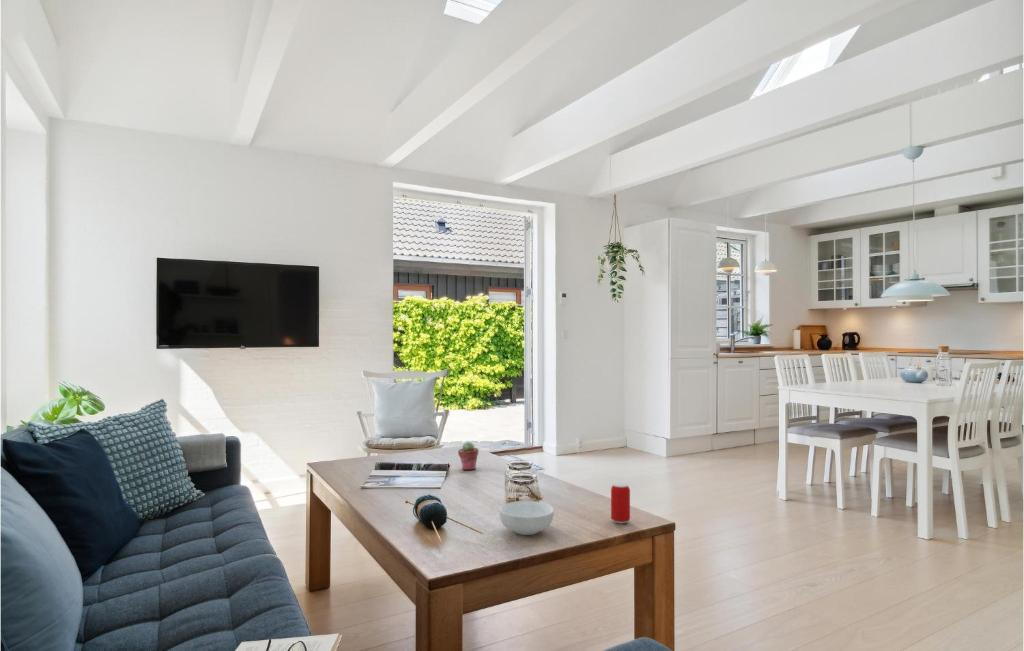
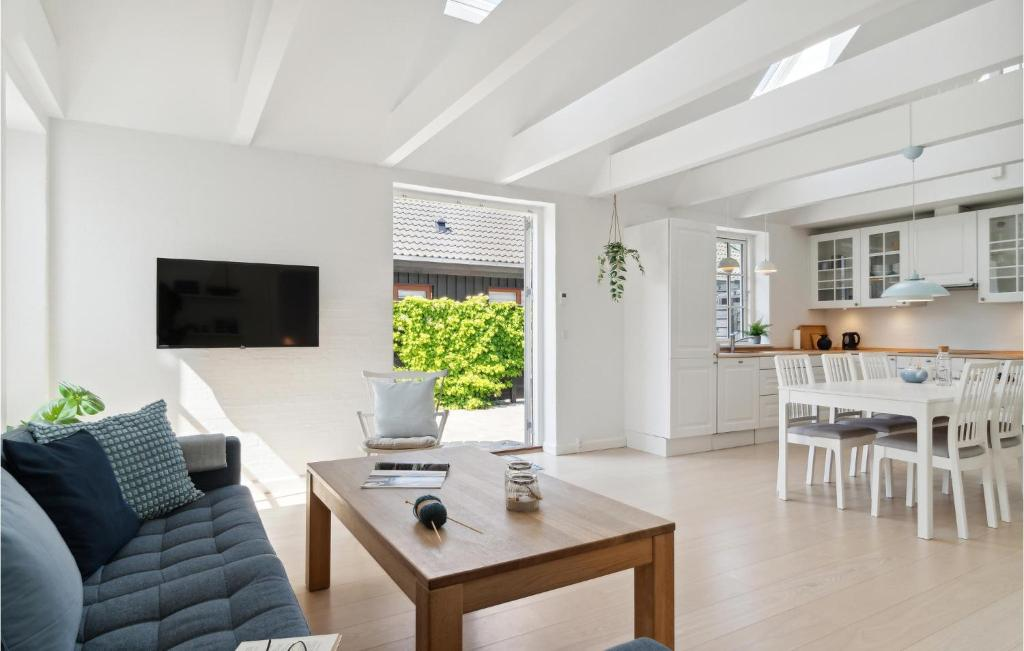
- potted succulent [457,441,479,471]
- beverage can [610,482,631,524]
- cereal bowl [498,500,555,536]
